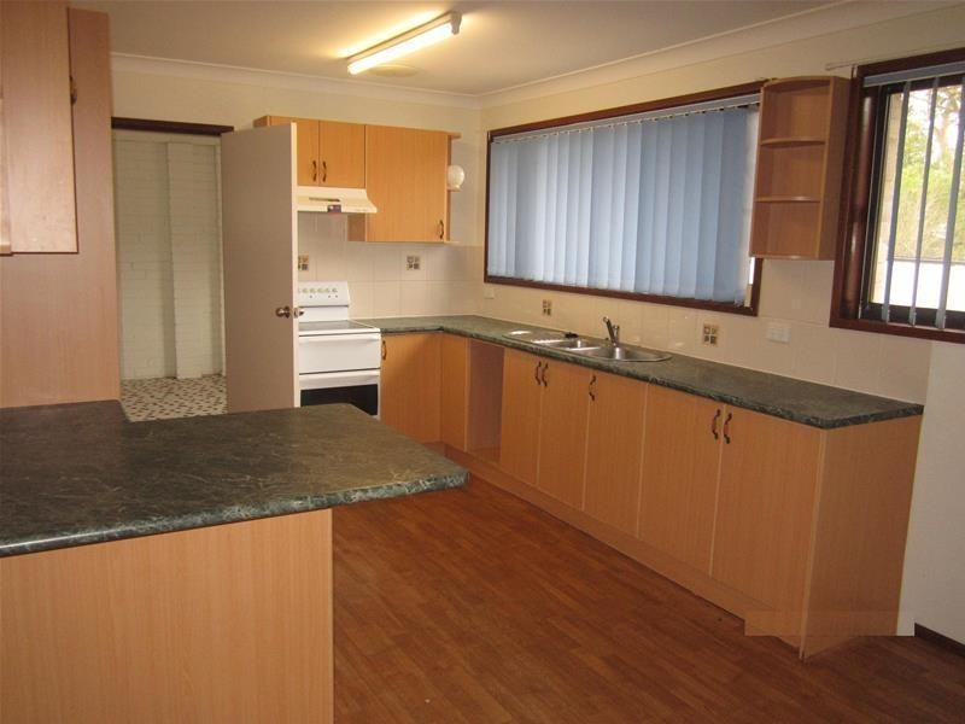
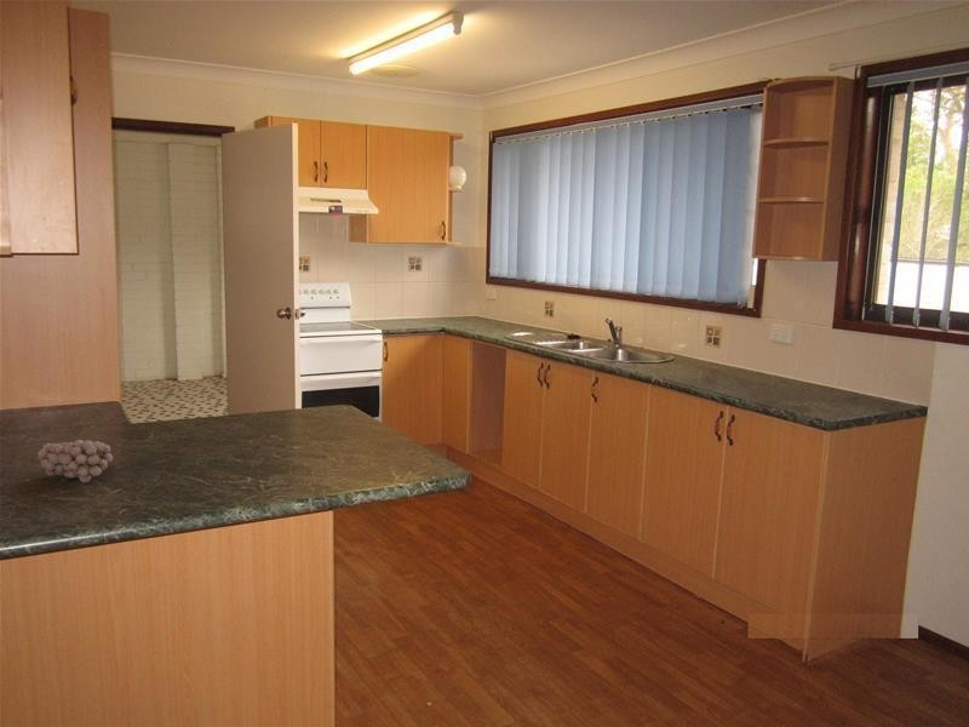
+ fruit [36,439,114,483]
